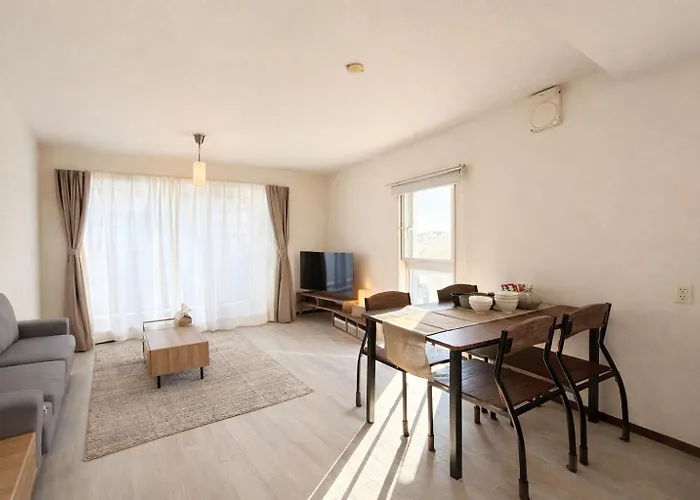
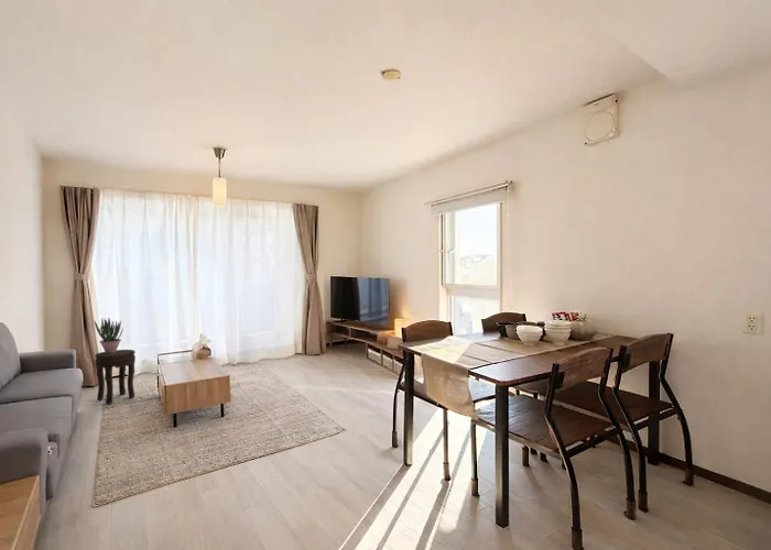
+ potted plant [94,317,124,353]
+ side table [94,349,137,405]
